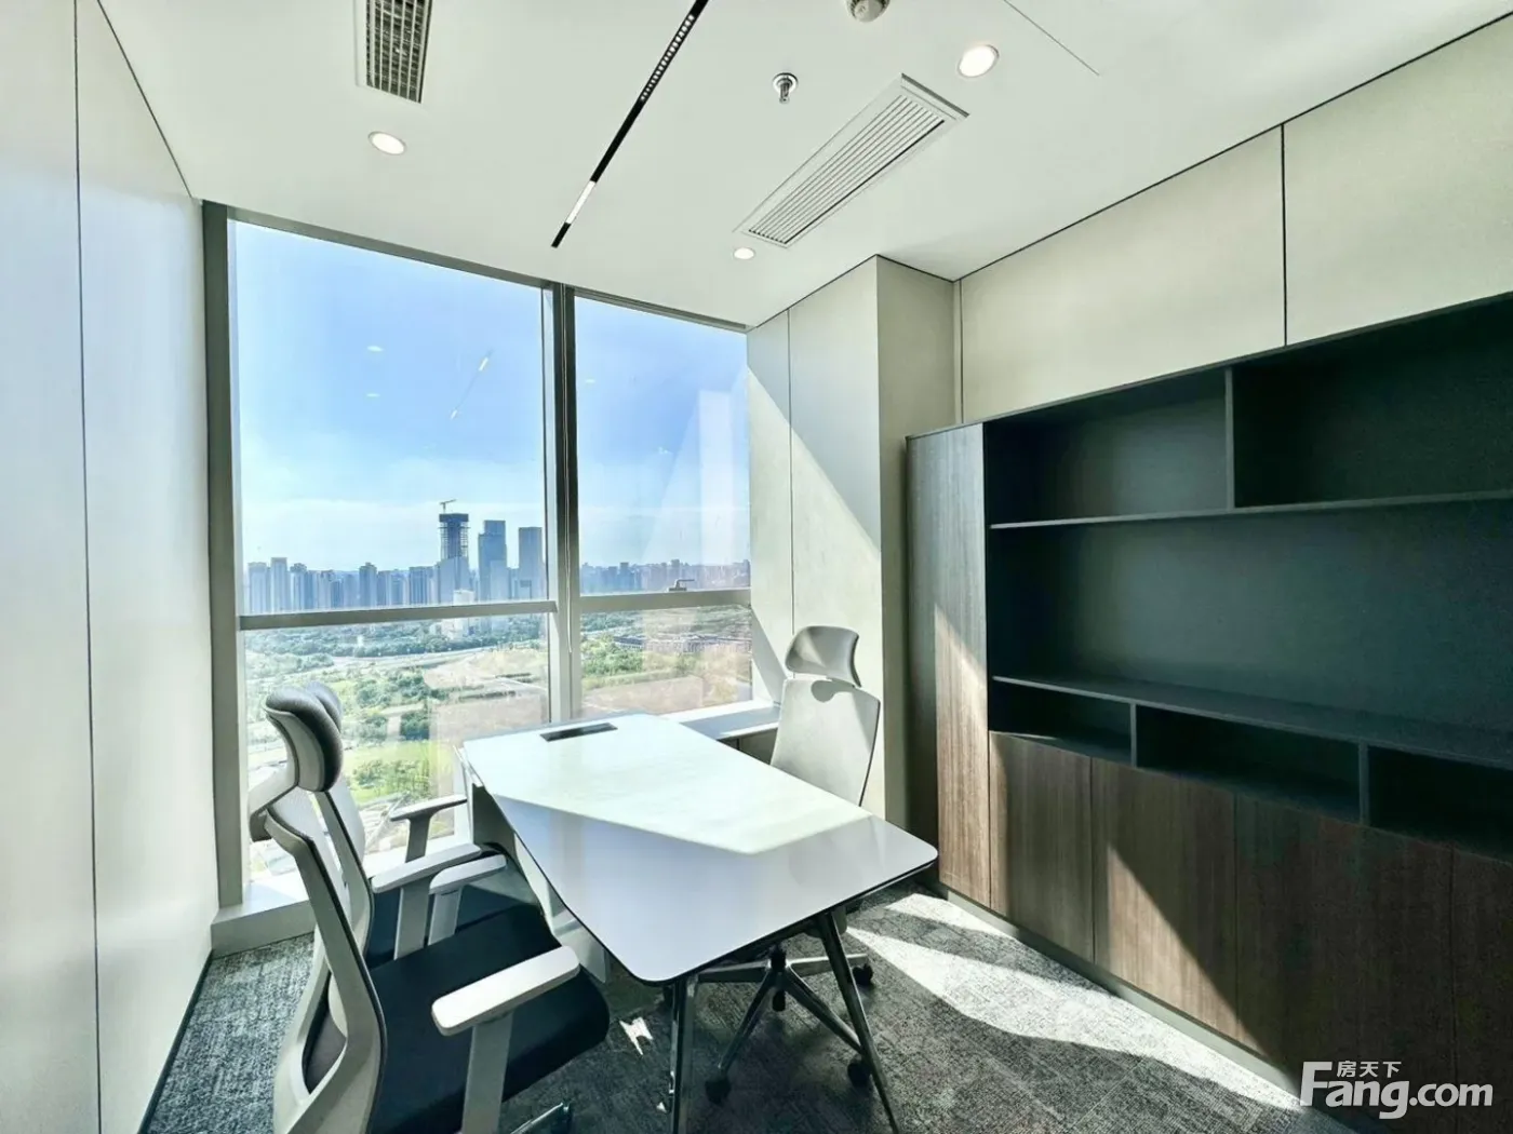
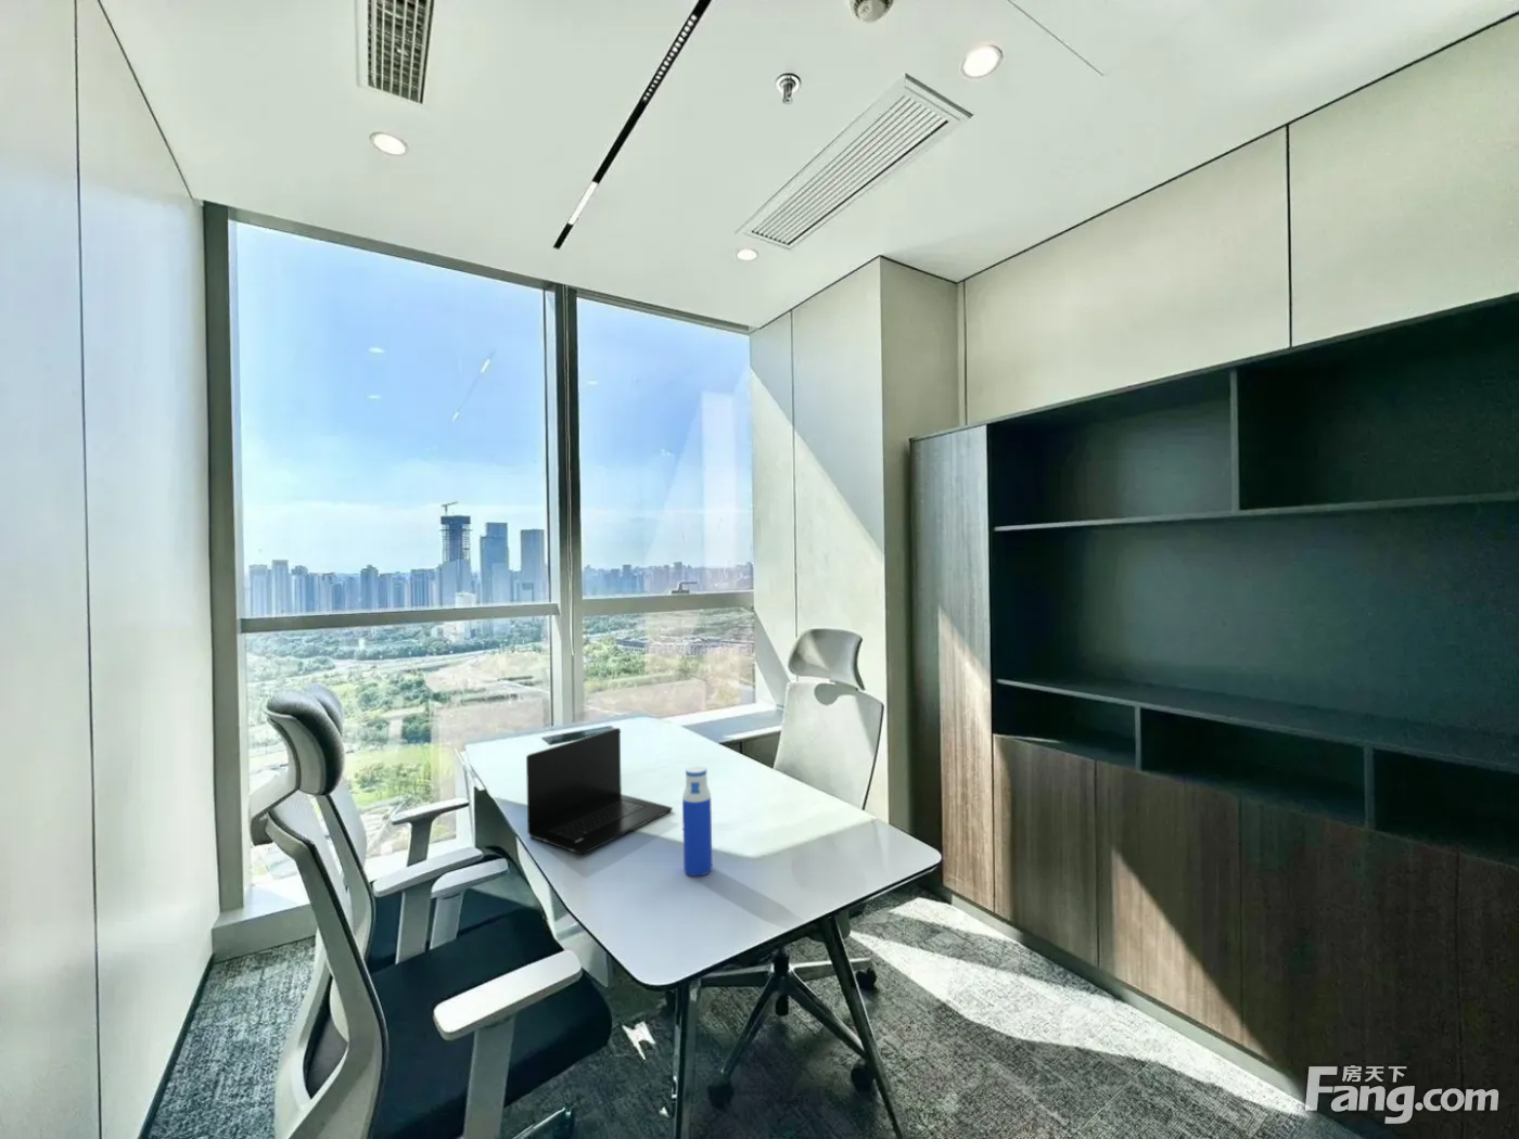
+ water bottle [682,765,713,877]
+ laptop [525,726,673,855]
